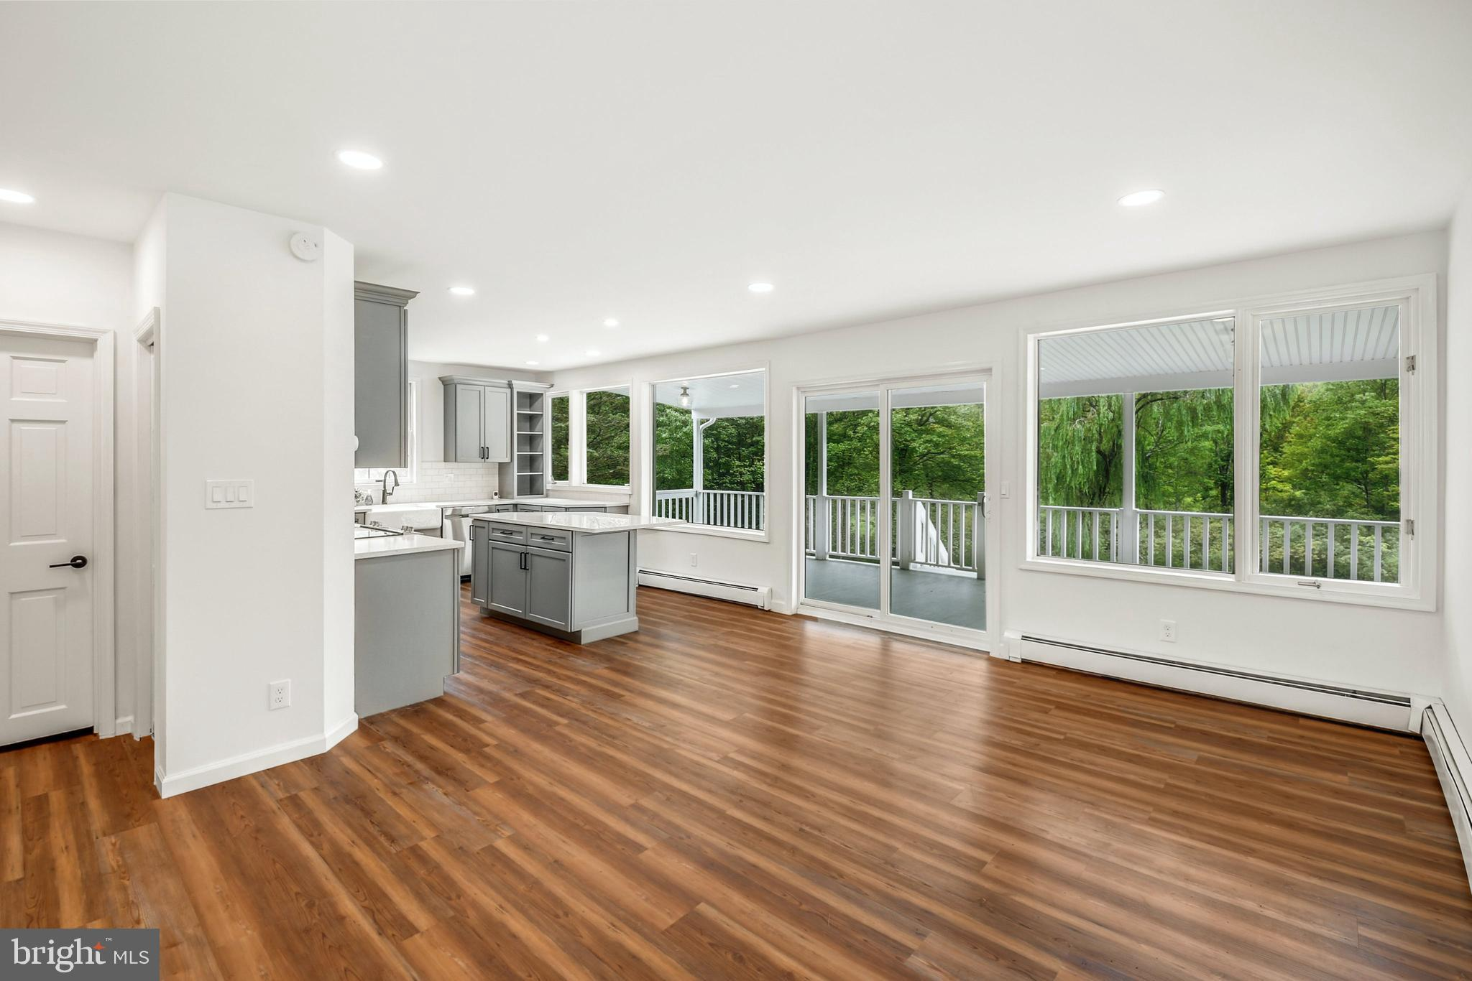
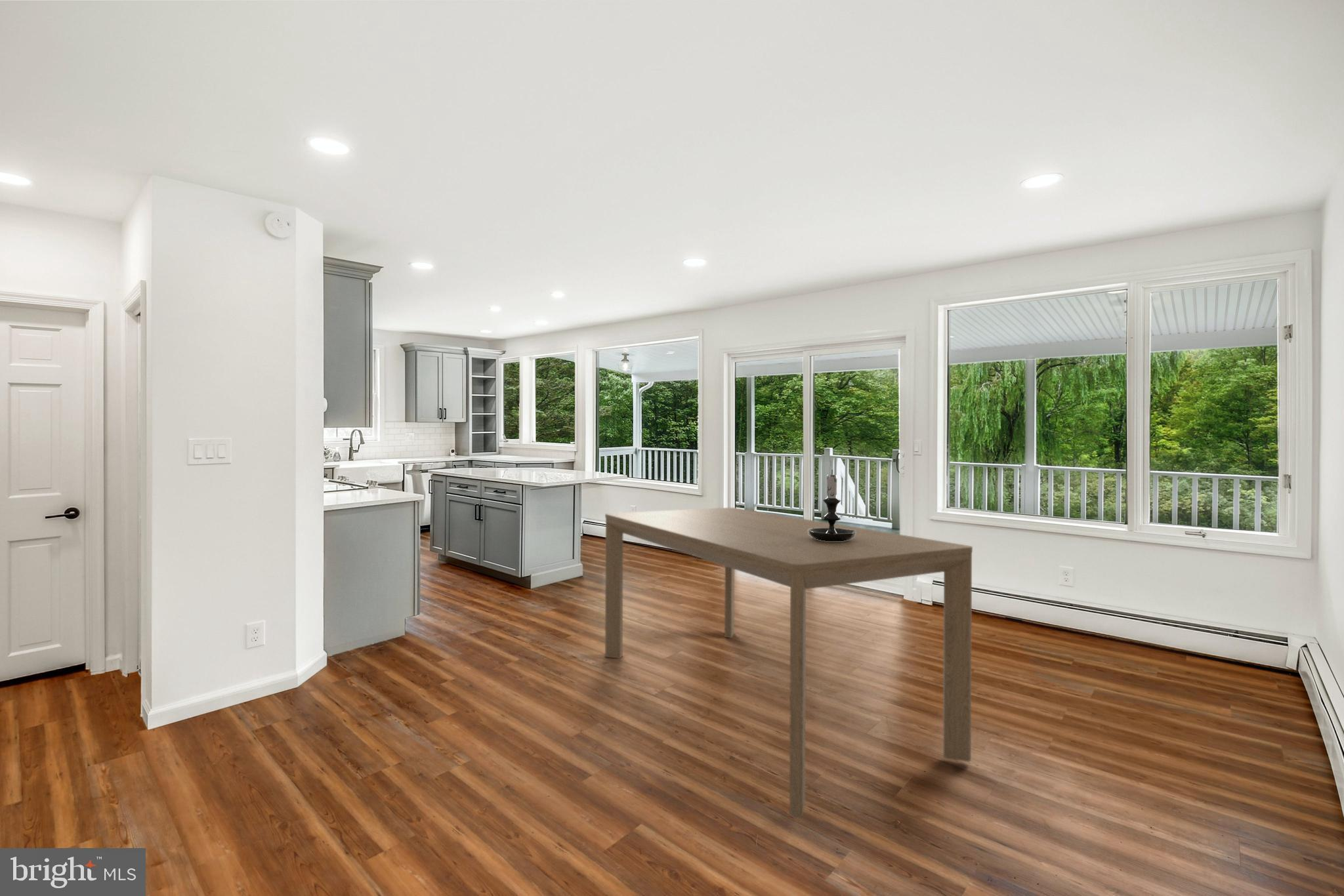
+ dining table [604,507,973,819]
+ candle holder [808,469,856,541]
